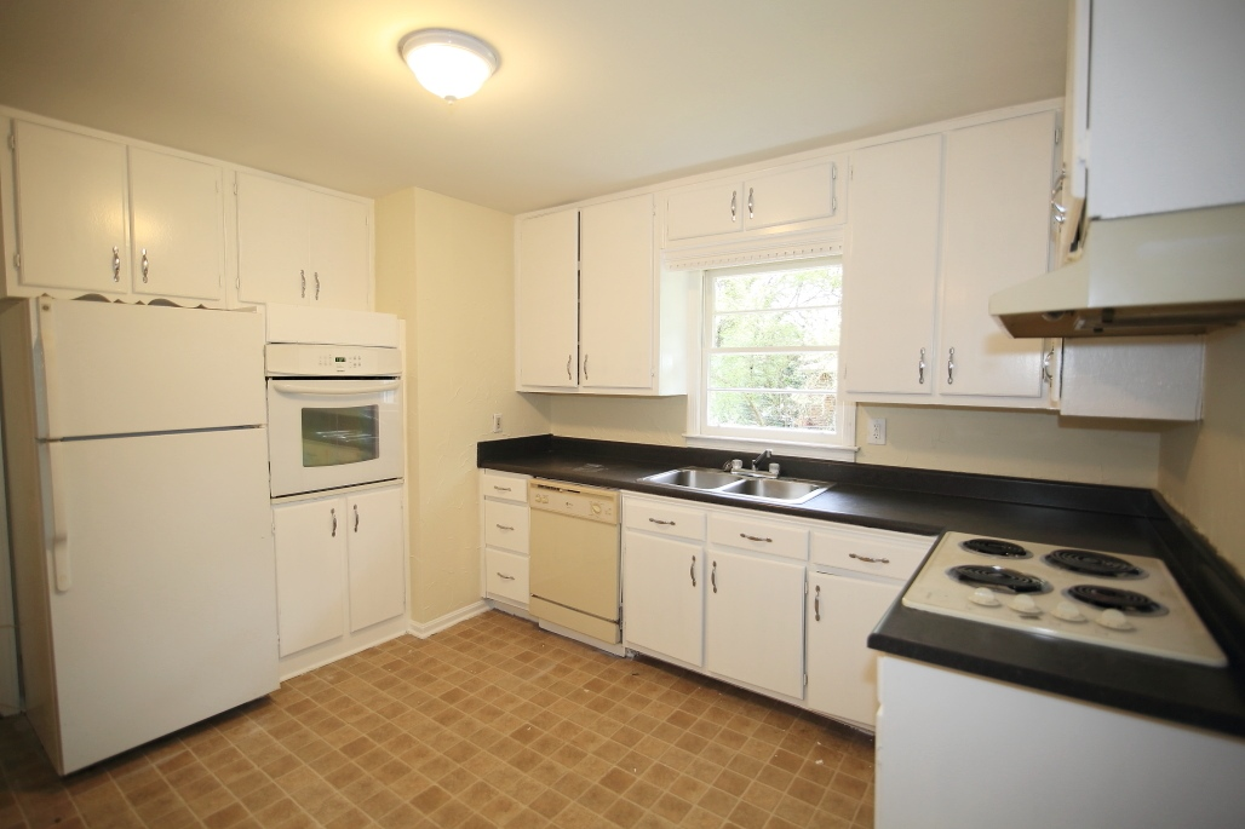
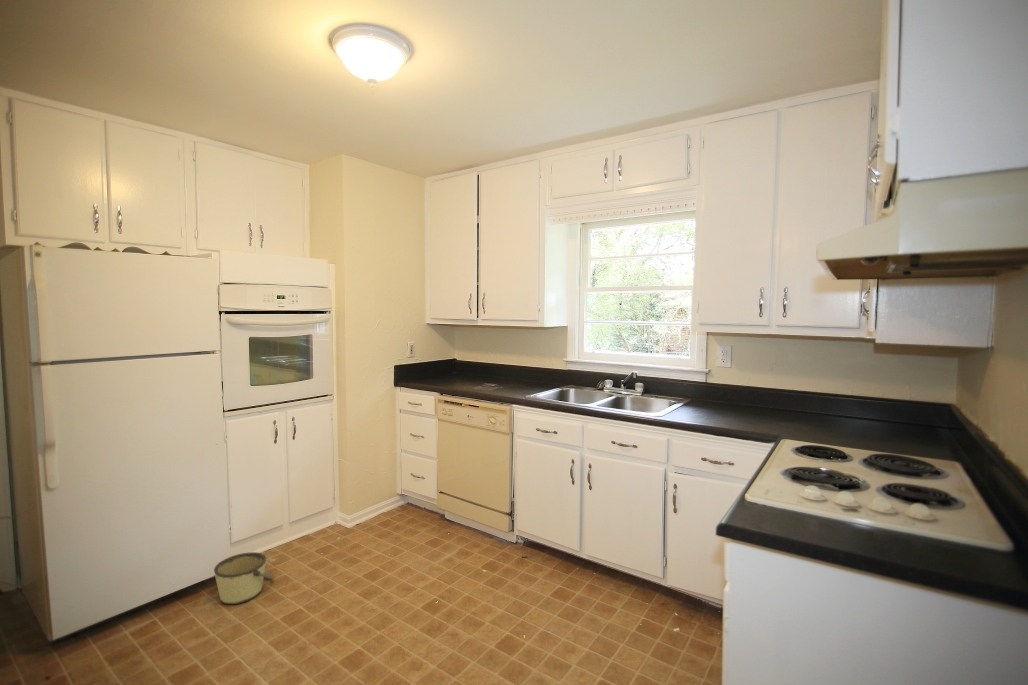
+ bucket [213,551,275,605]
